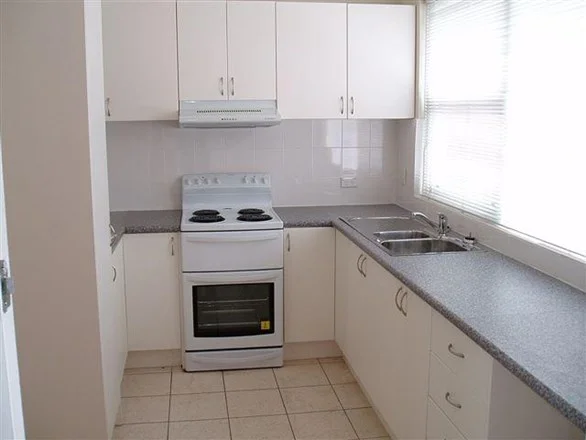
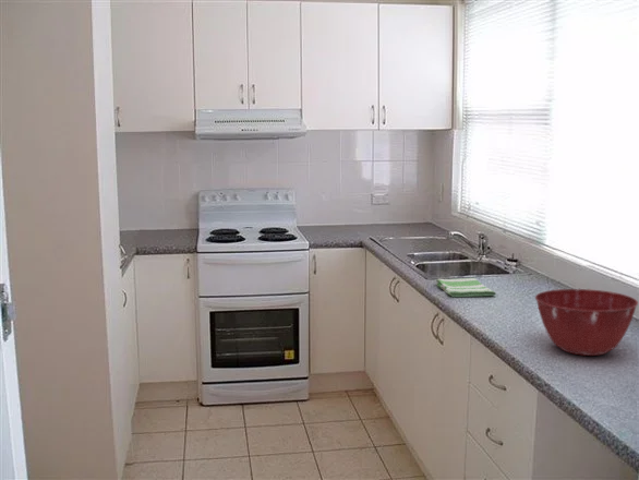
+ mixing bowl [534,288,639,357]
+ dish towel [435,277,497,298]
